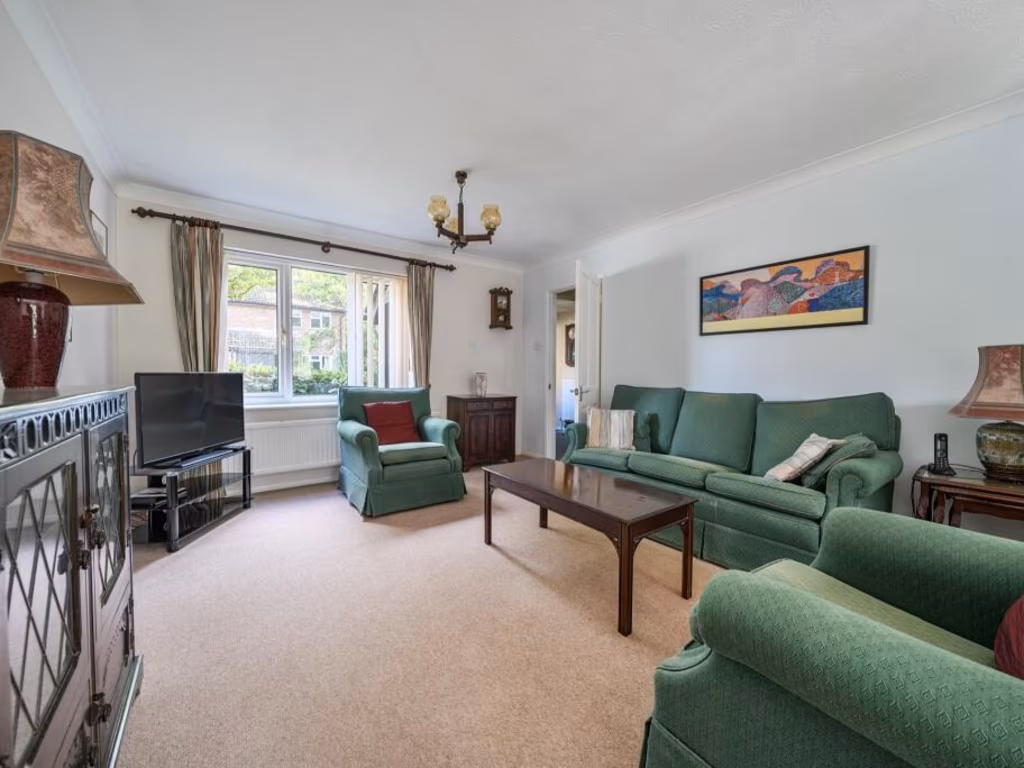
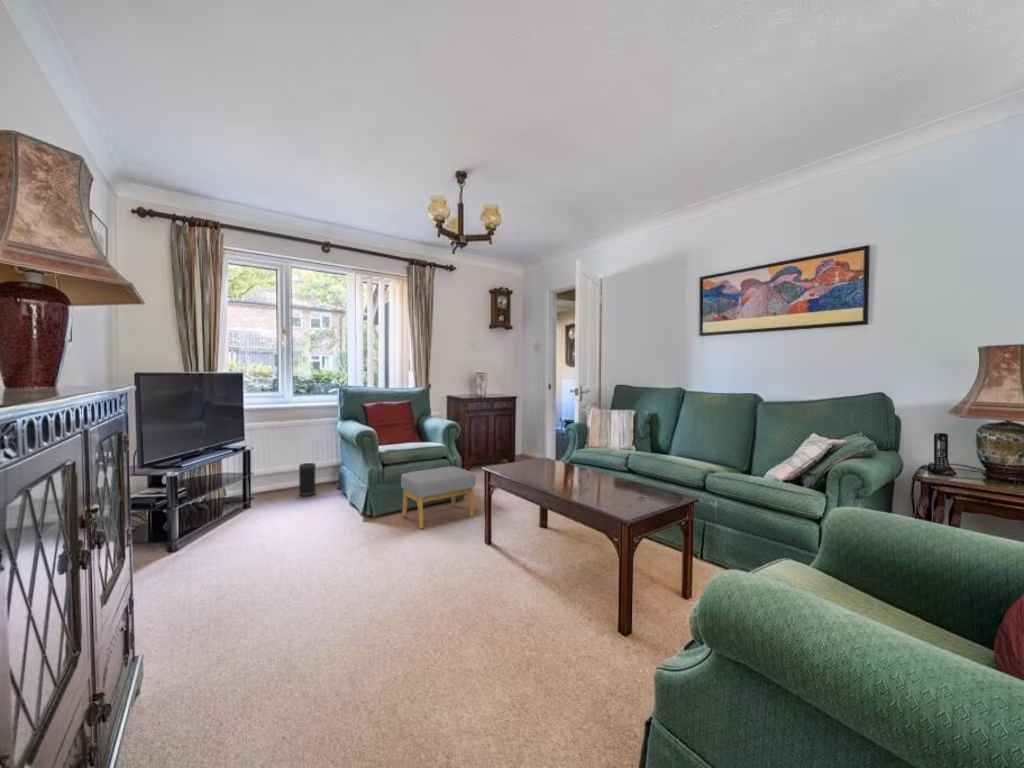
+ speaker [298,462,317,497]
+ footstool [400,465,477,530]
